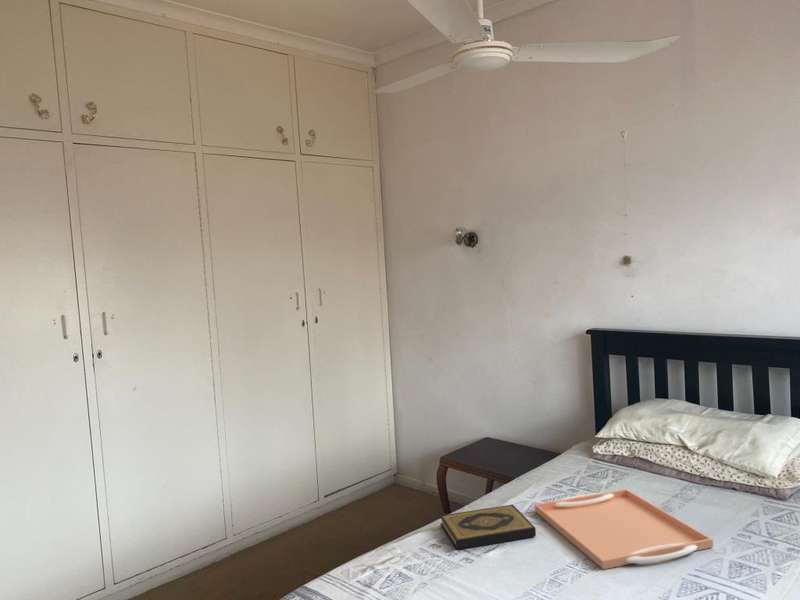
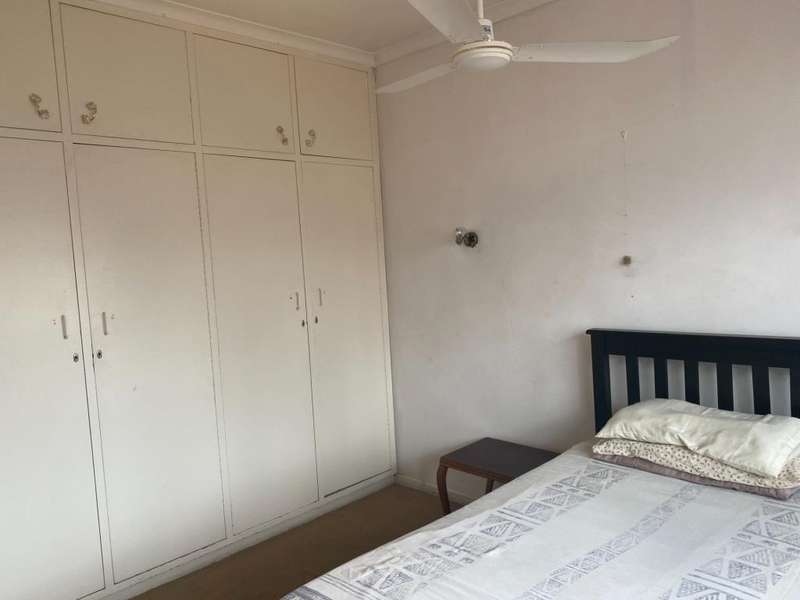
- serving tray [534,488,714,570]
- hardback book [439,504,537,550]
